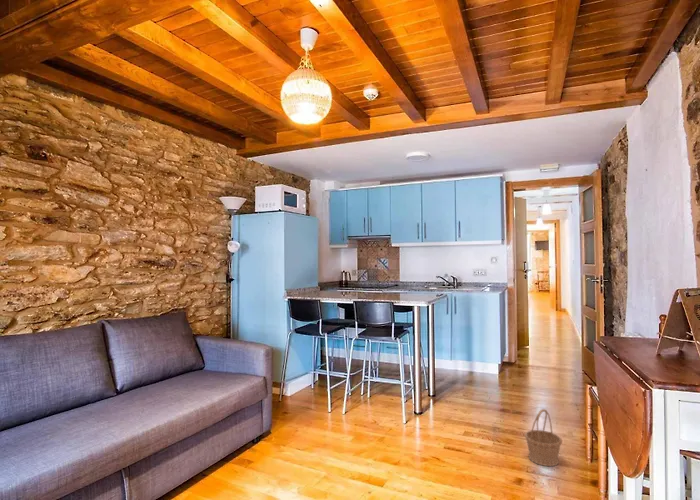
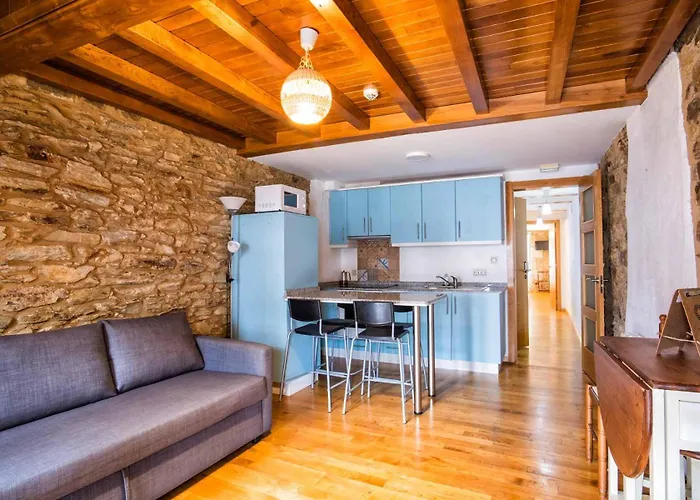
- basket [524,408,563,467]
